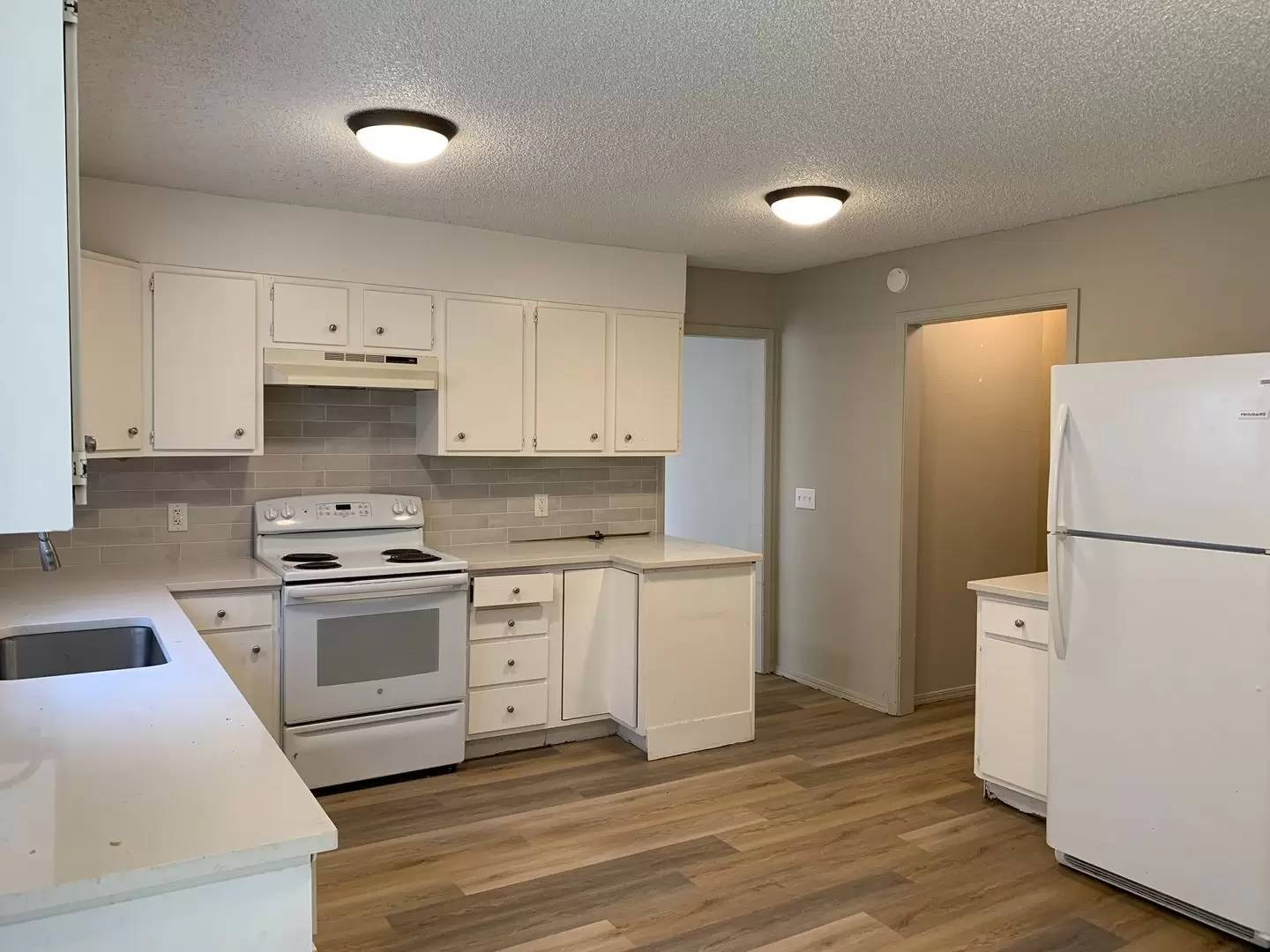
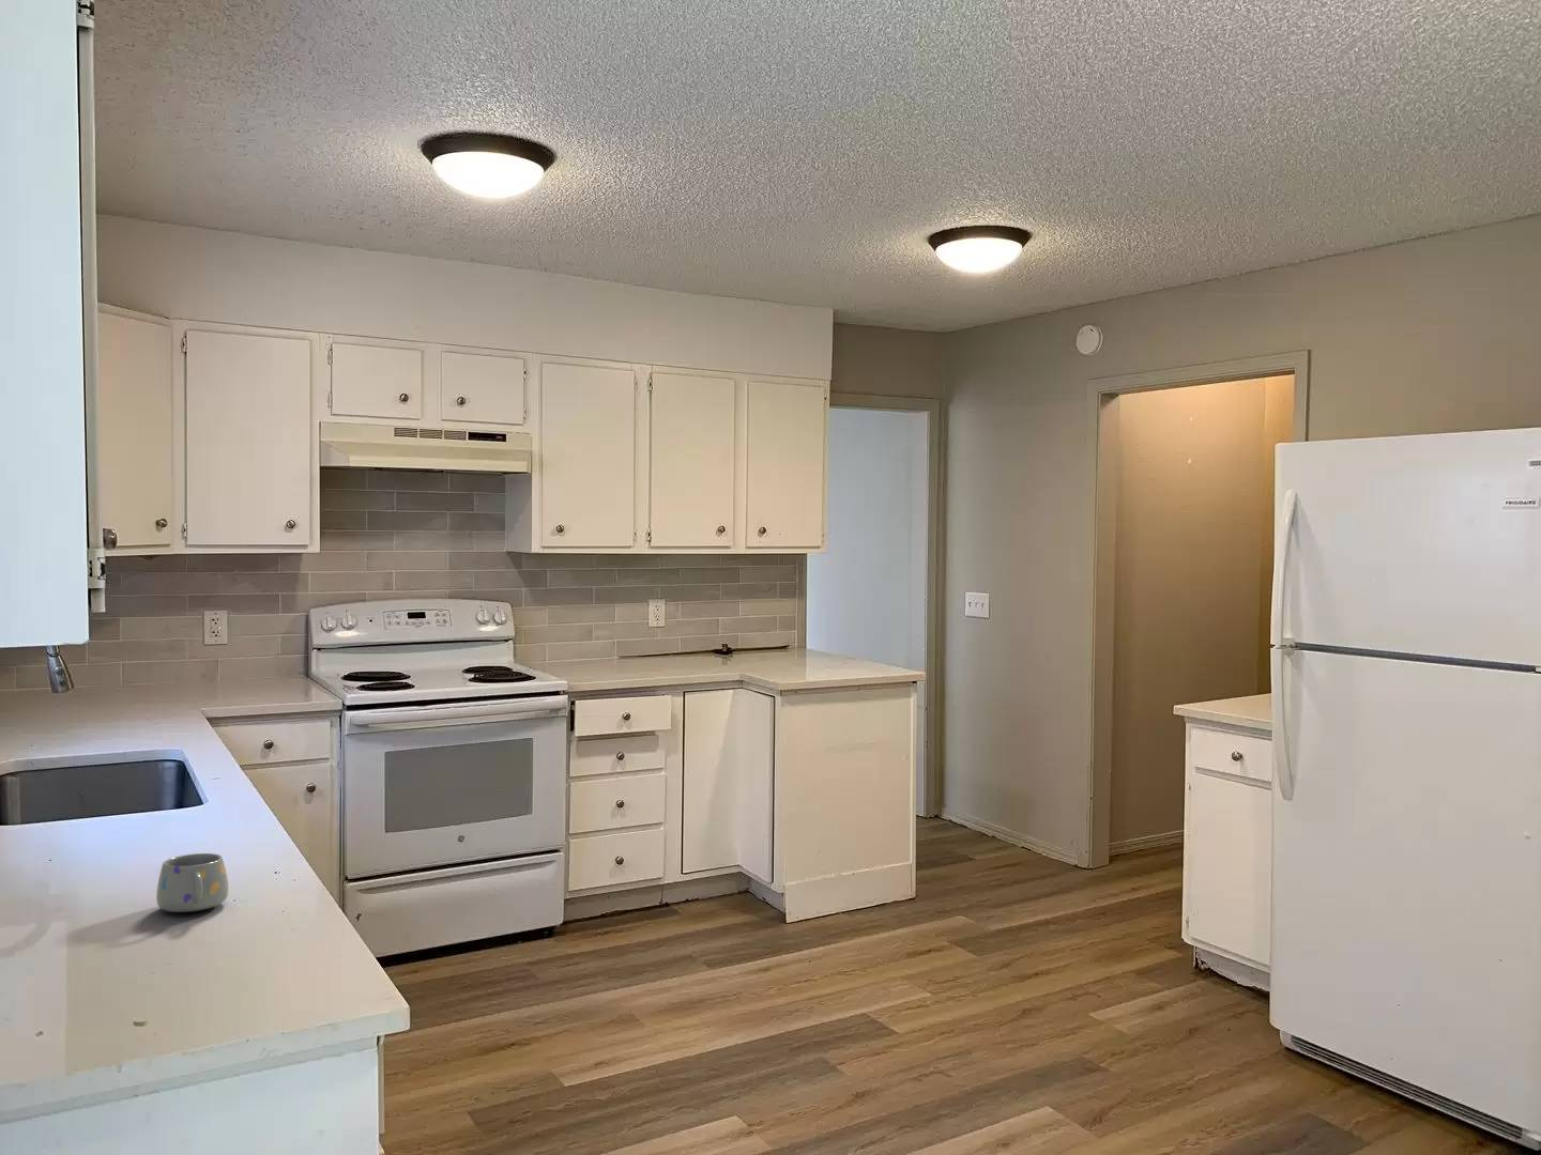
+ mug [155,853,229,914]
